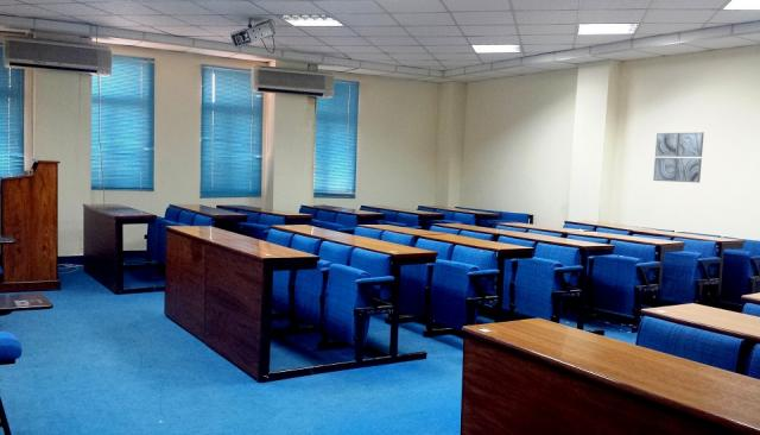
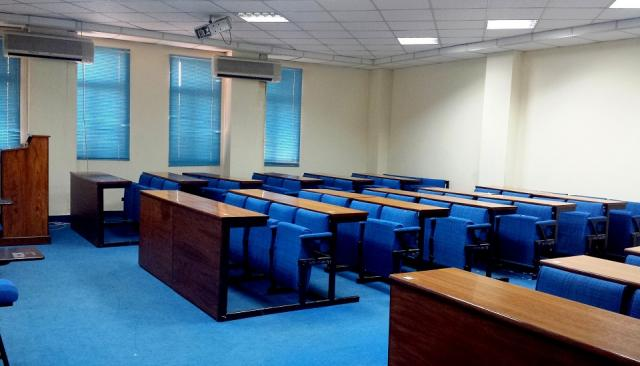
- wall art [652,131,705,184]
